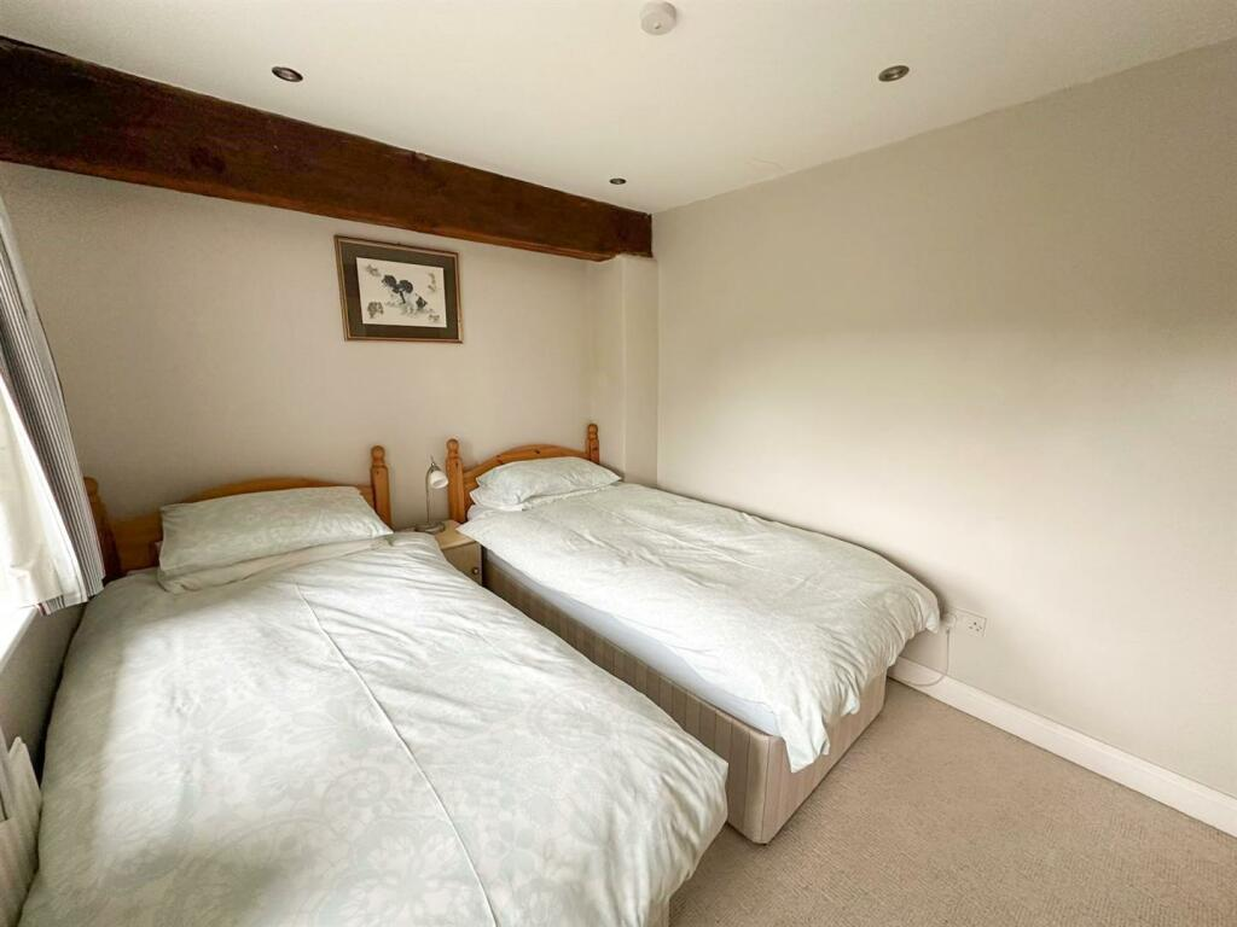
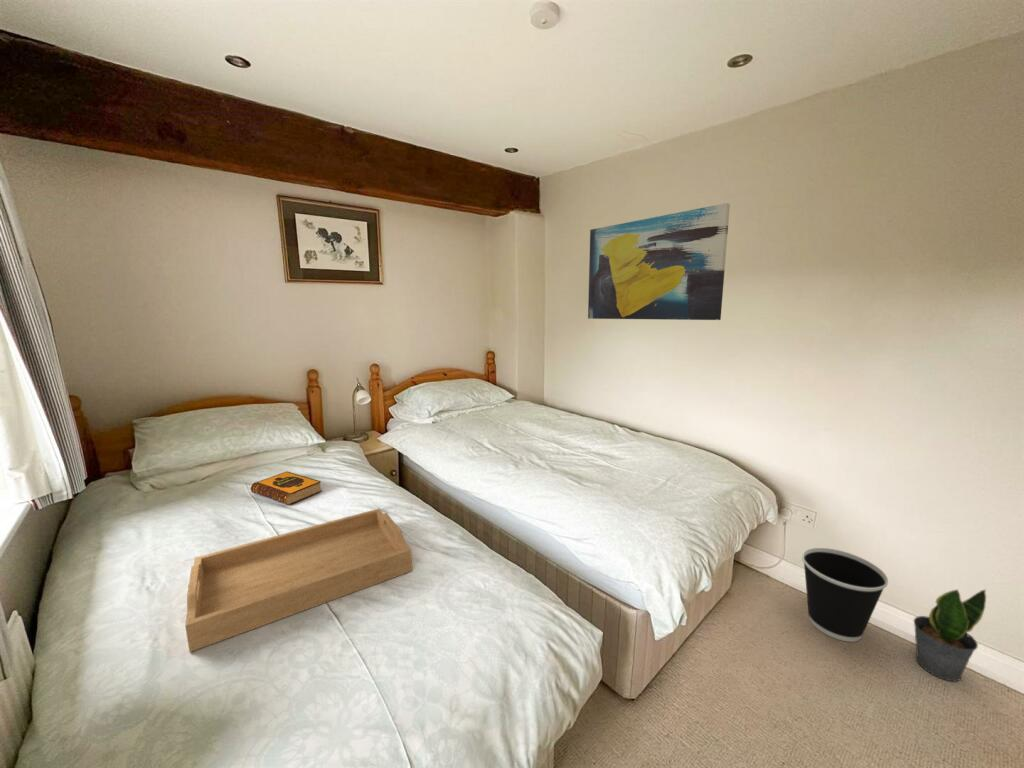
+ wall art [587,202,731,321]
+ hardback book [250,471,323,506]
+ wastebasket [801,547,889,643]
+ potted plant [913,588,987,683]
+ serving tray [184,507,413,653]
